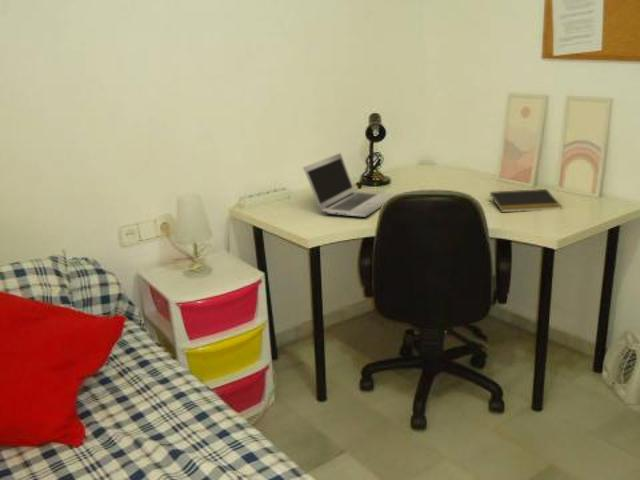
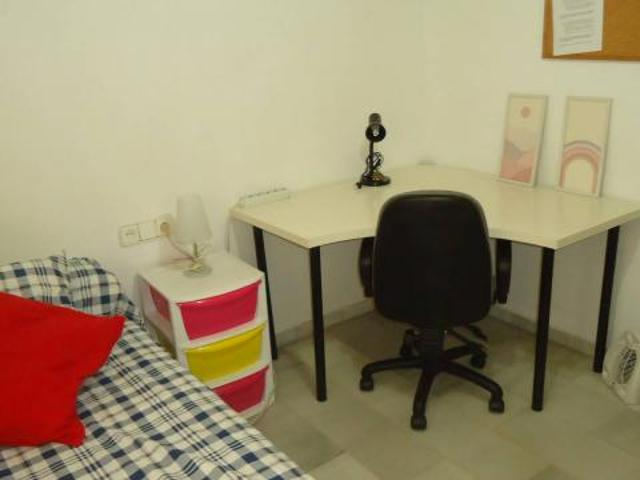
- laptop [302,152,397,218]
- notepad [488,188,563,213]
